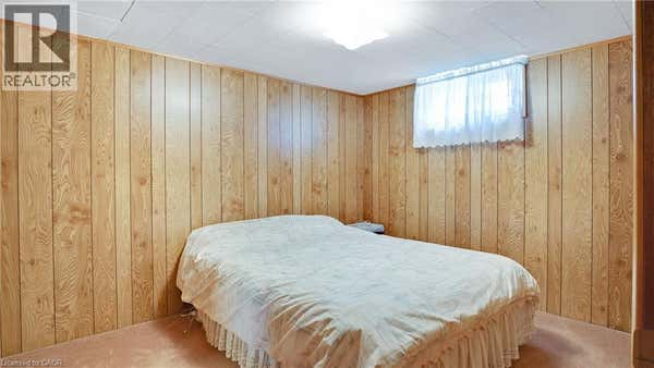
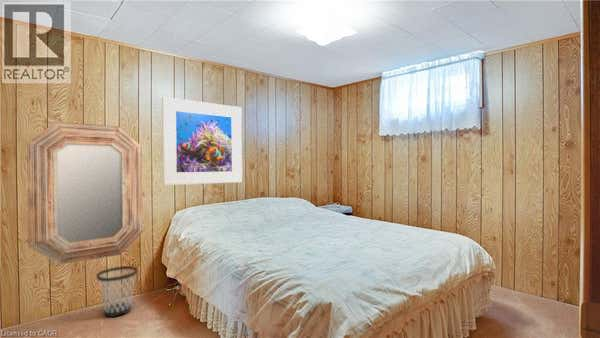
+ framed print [161,96,243,186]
+ home mirror [26,121,144,266]
+ wastebasket [95,265,139,318]
